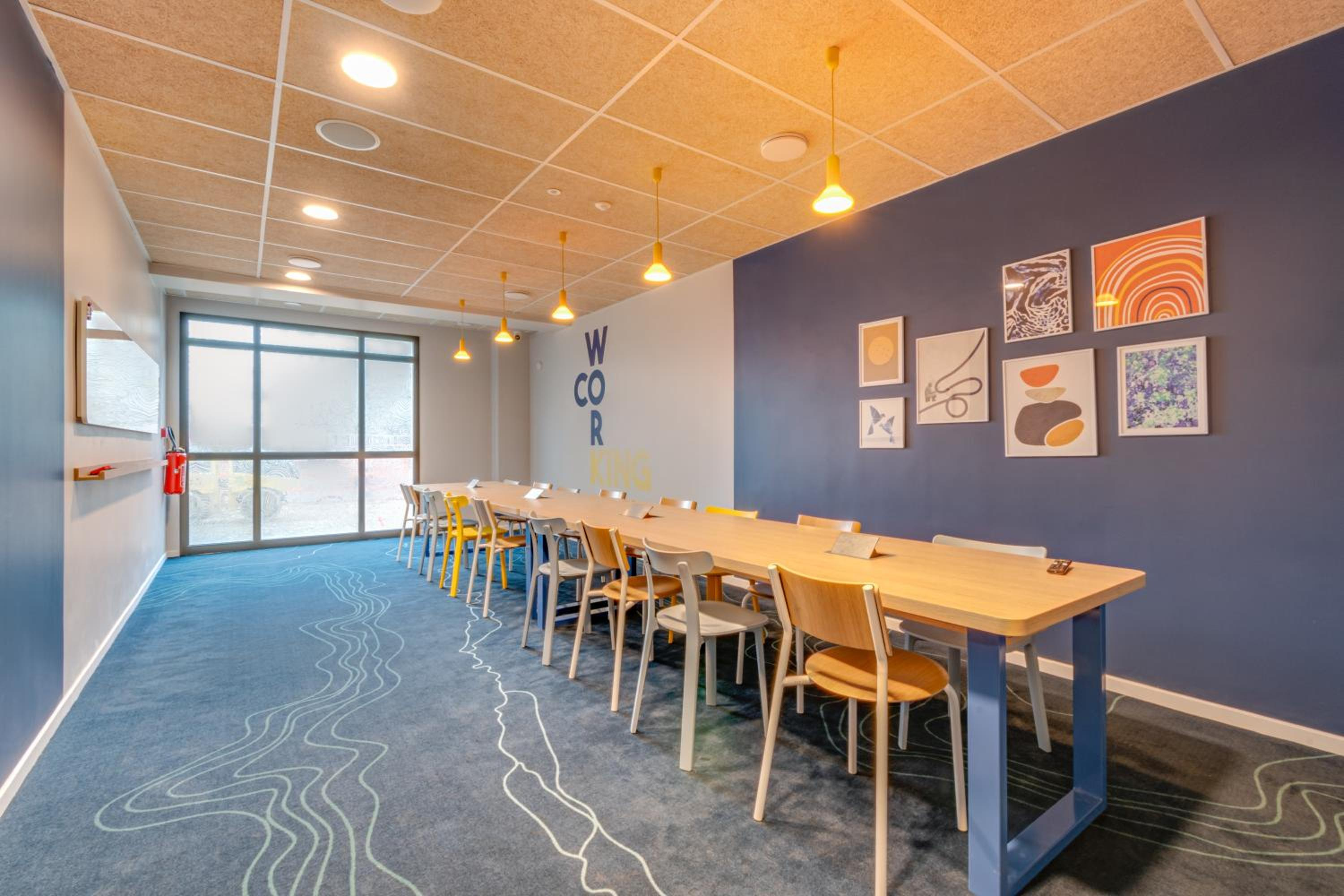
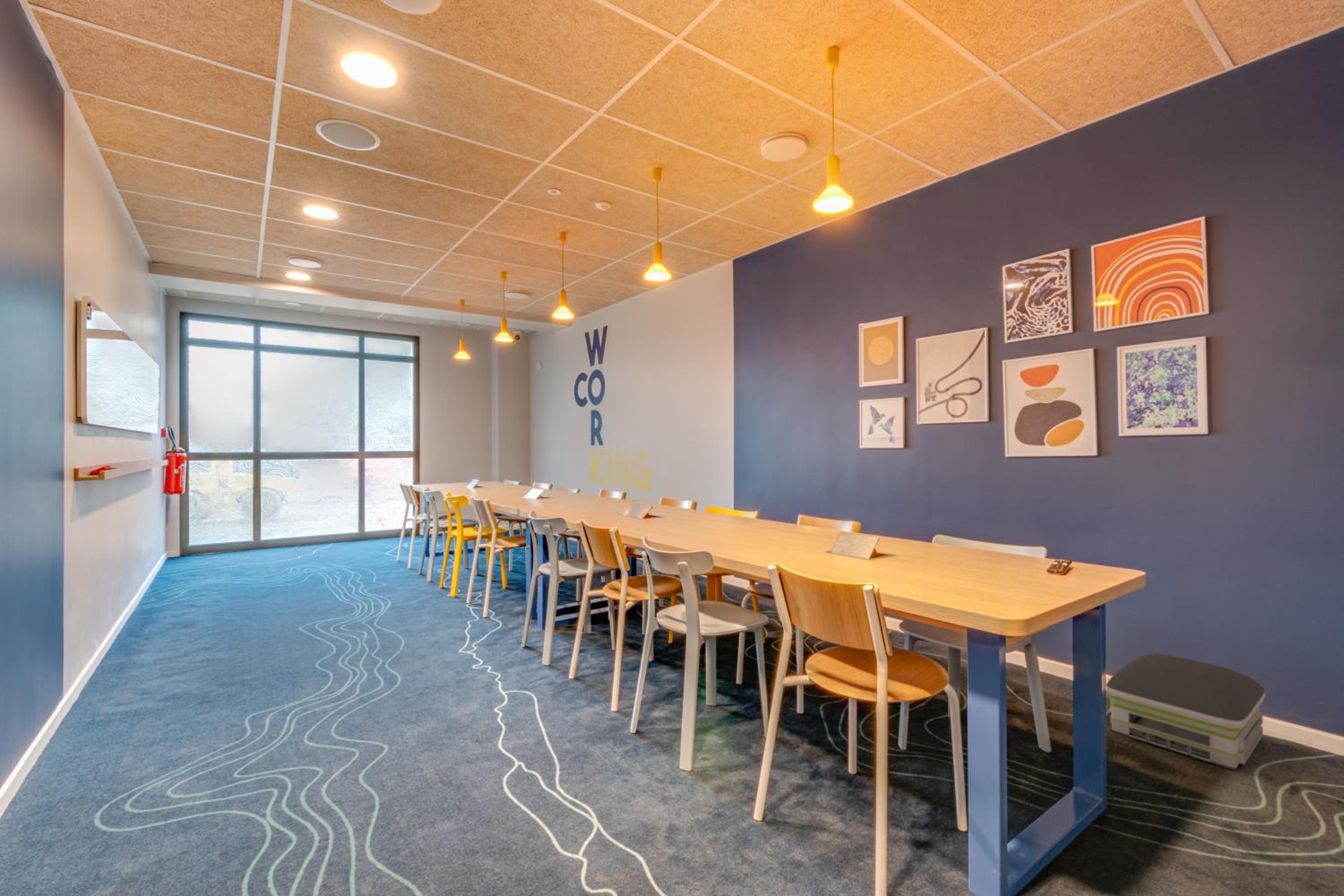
+ air purifier [1106,653,1266,771]
